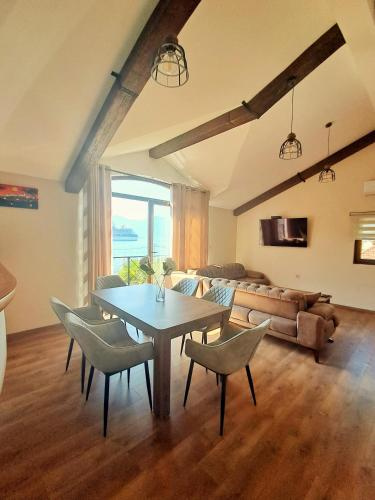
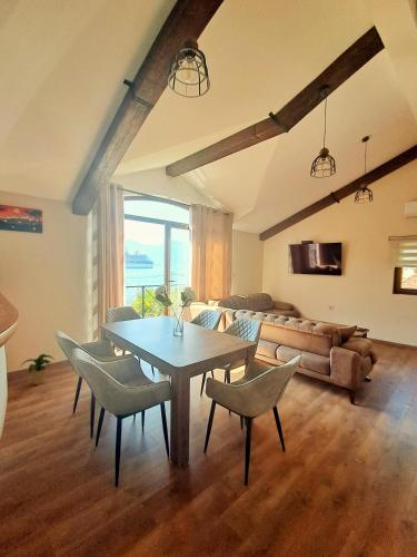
+ potted plant [19,353,56,385]
